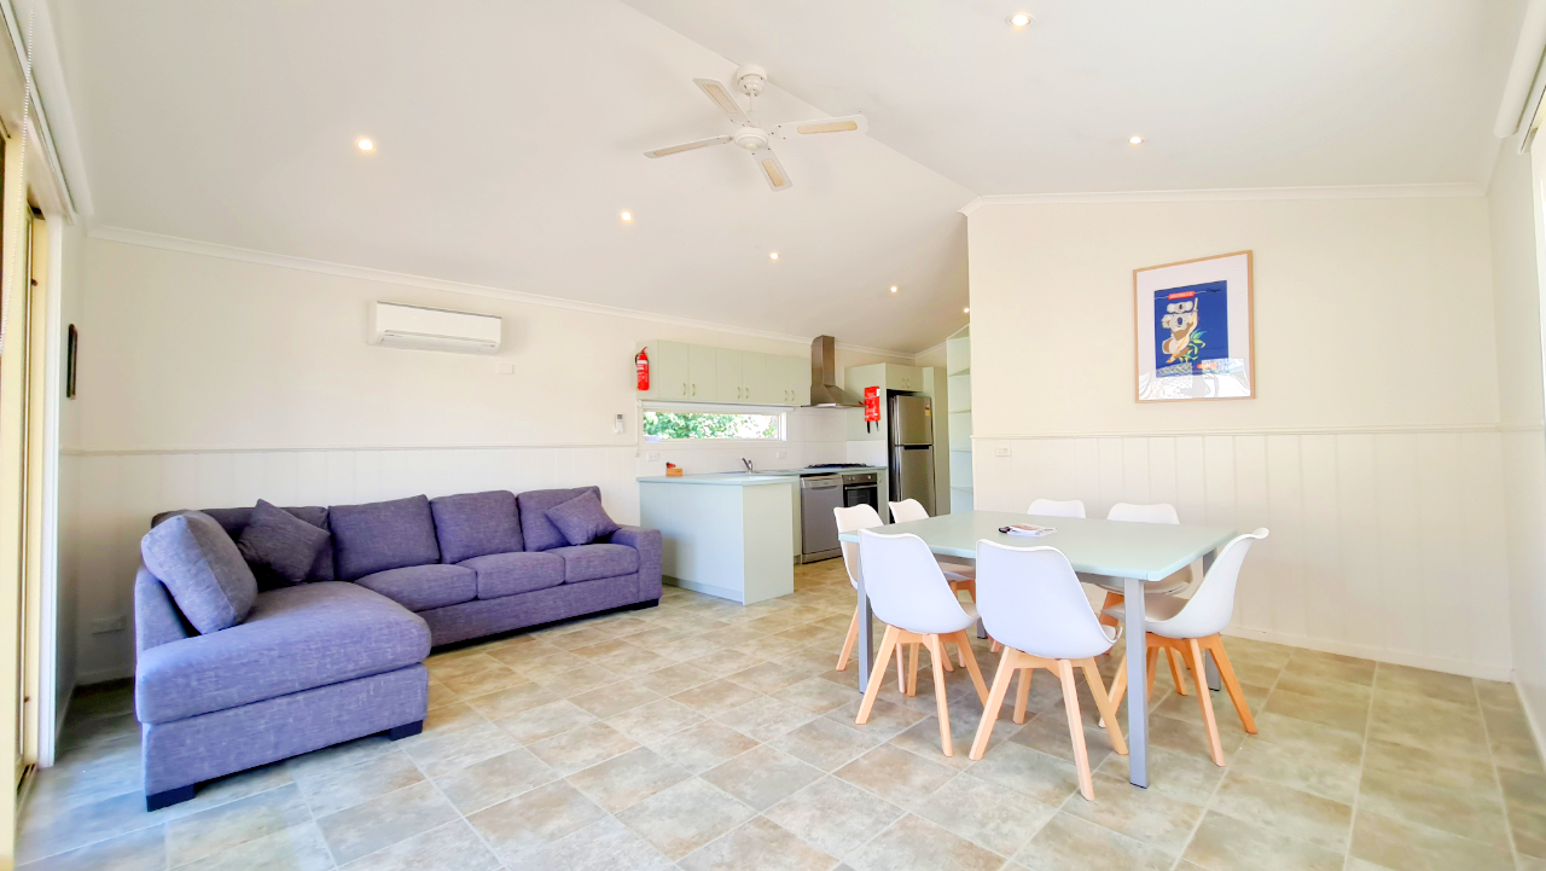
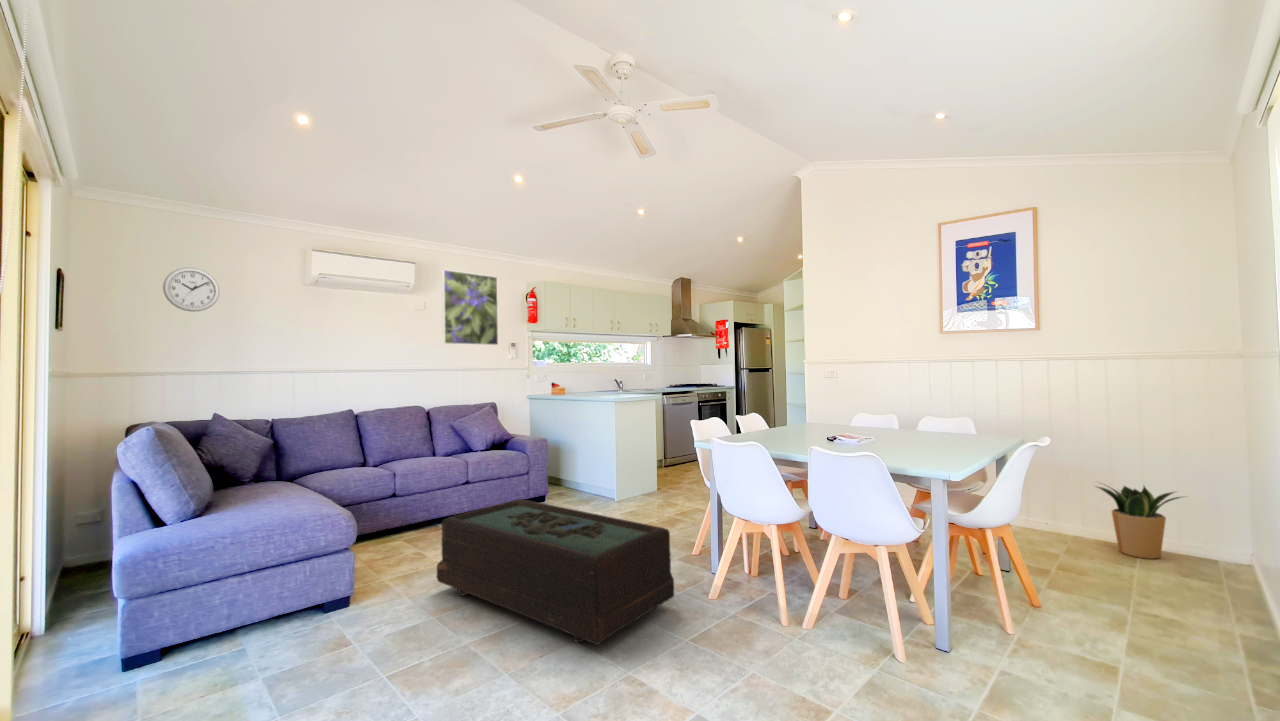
+ wall clock [162,267,221,313]
+ coffee table [436,498,675,646]
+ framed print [441,269,499,346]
+ potted plant [1094,481,1189,560]
